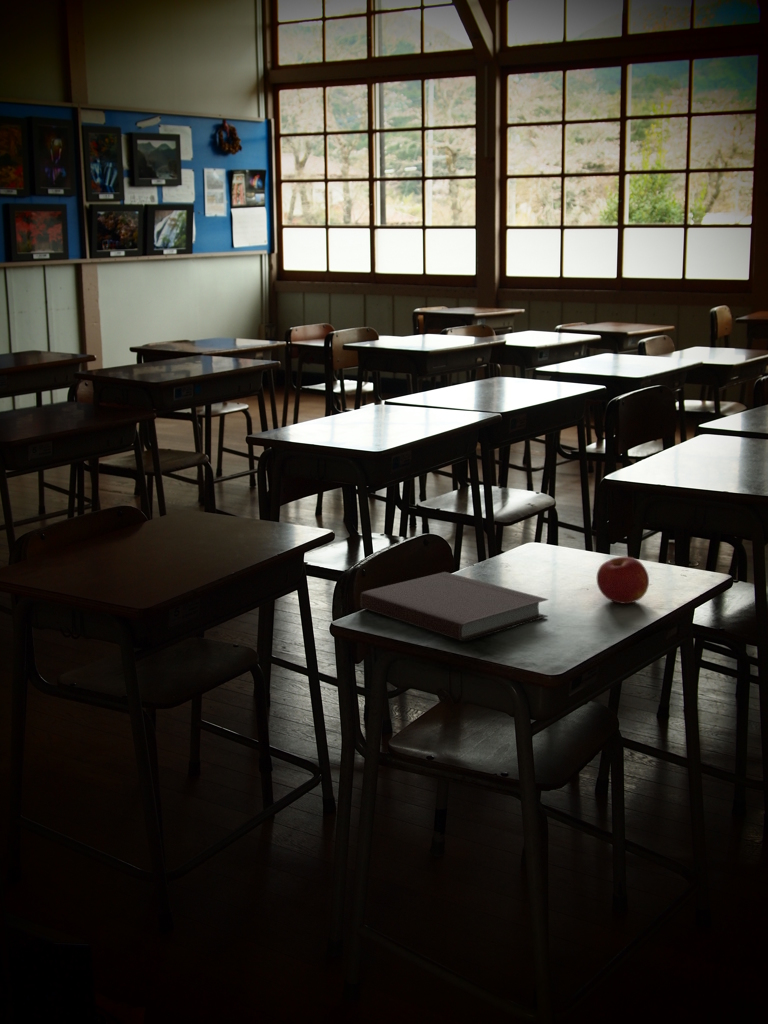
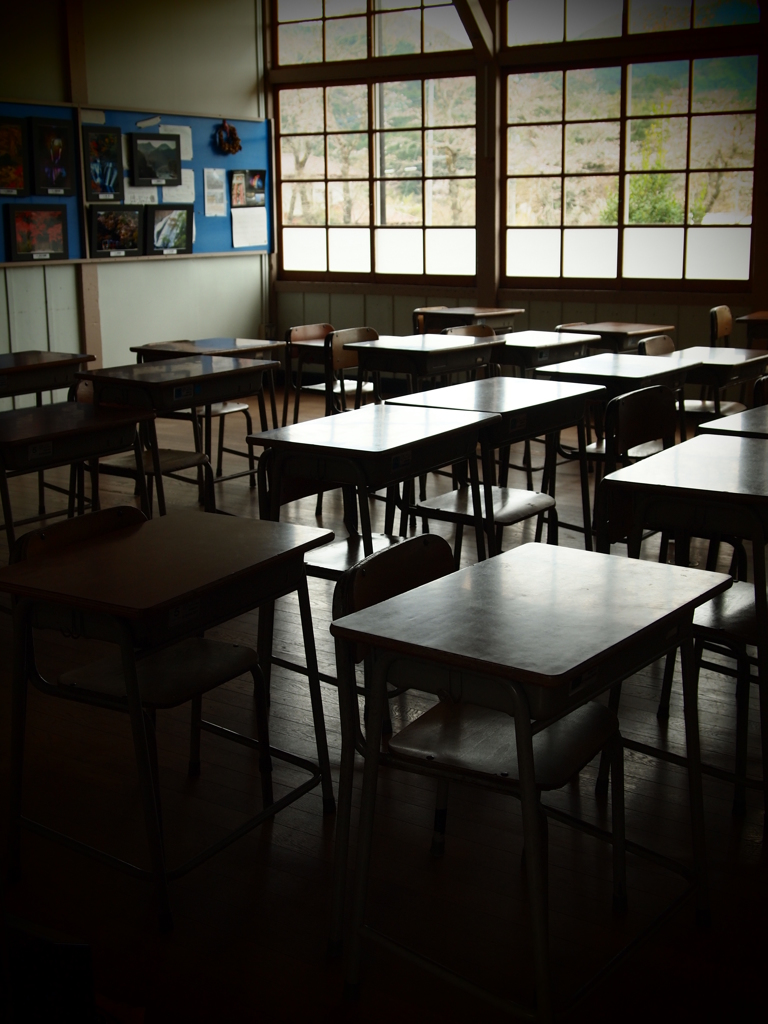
- apple [596,556,650,605]
- notebook [359,571,549,642]
